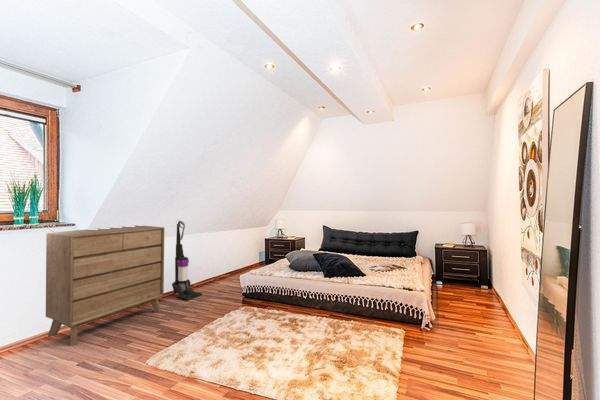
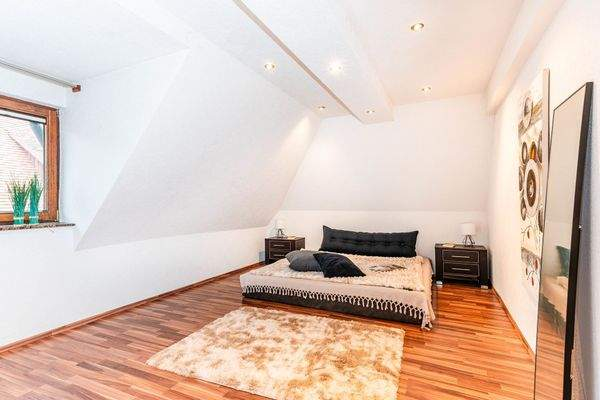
- vacuum cleaner [171,220,203,301]
- dresser [45,225,165,347]
